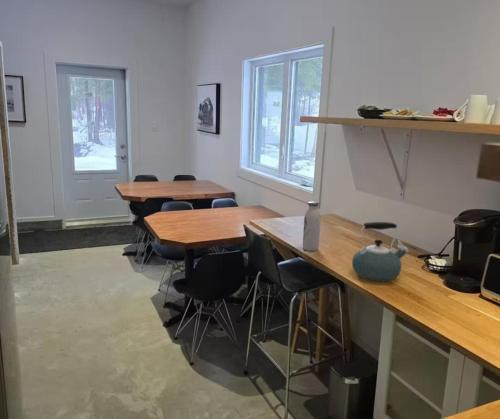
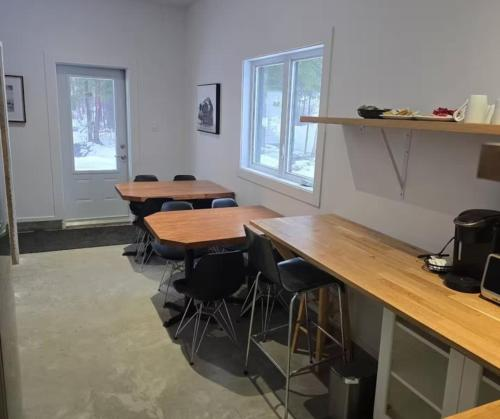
- water bottle [302,201,322,252]
- kettle [351,221,410,282]
